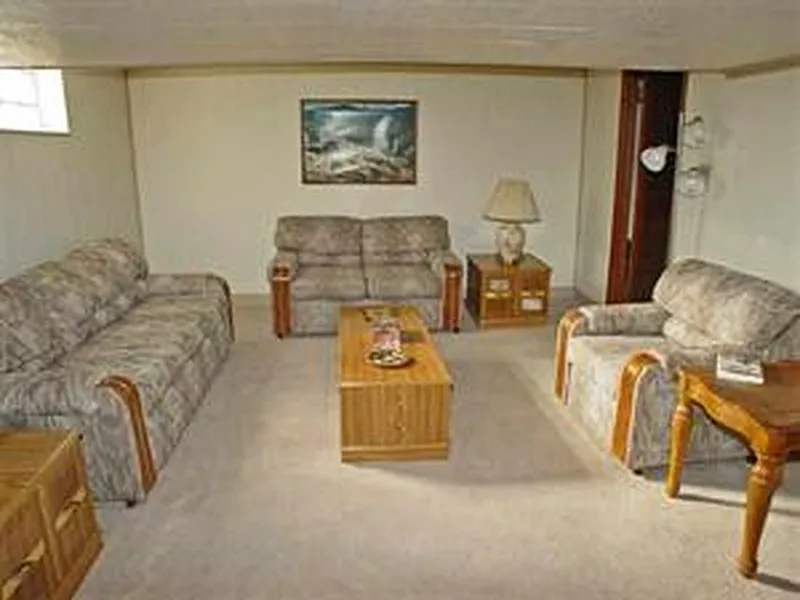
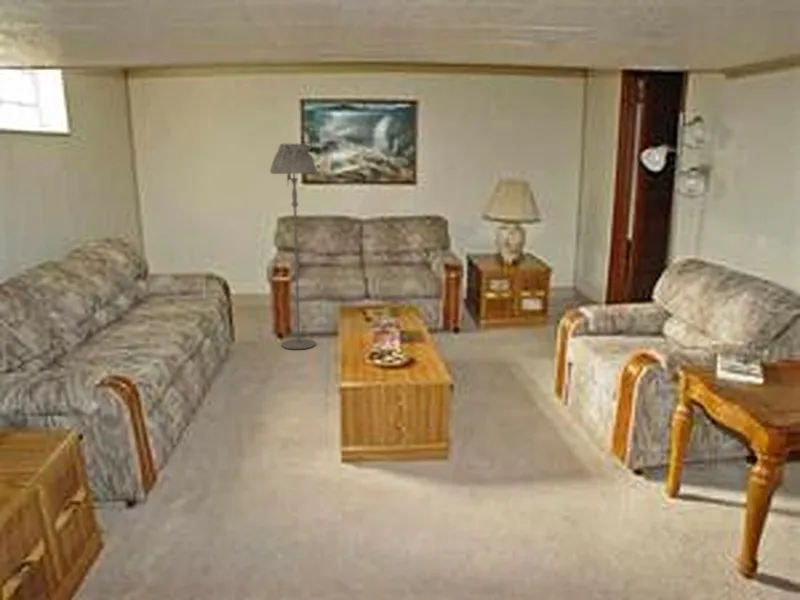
+ floor lamp [269,142,318,350]
